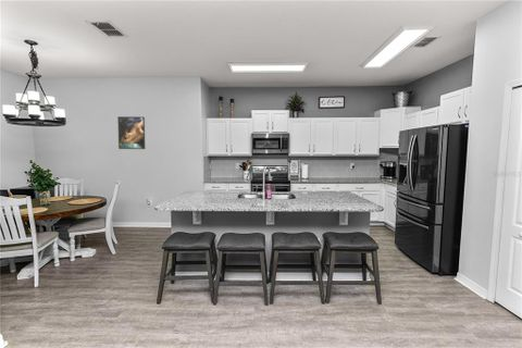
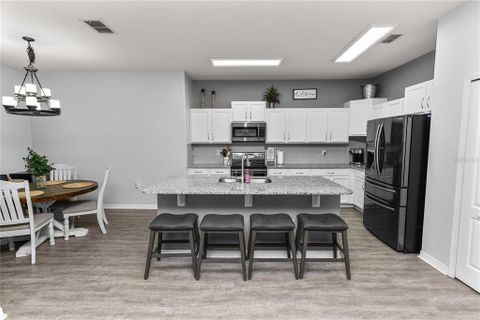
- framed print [116,115,146,150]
